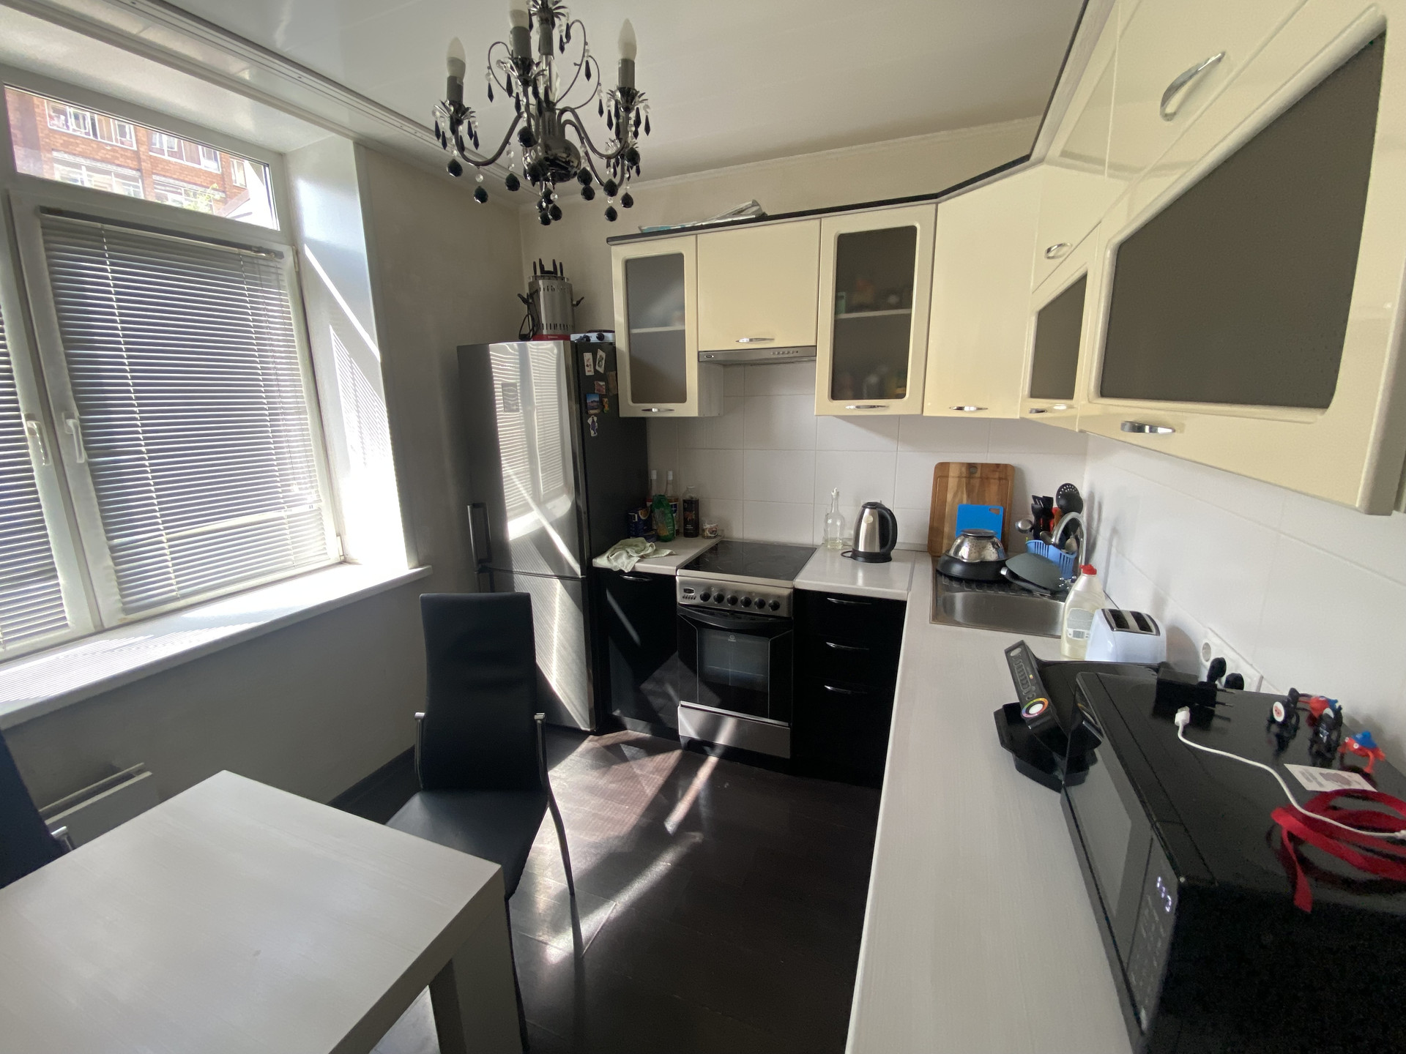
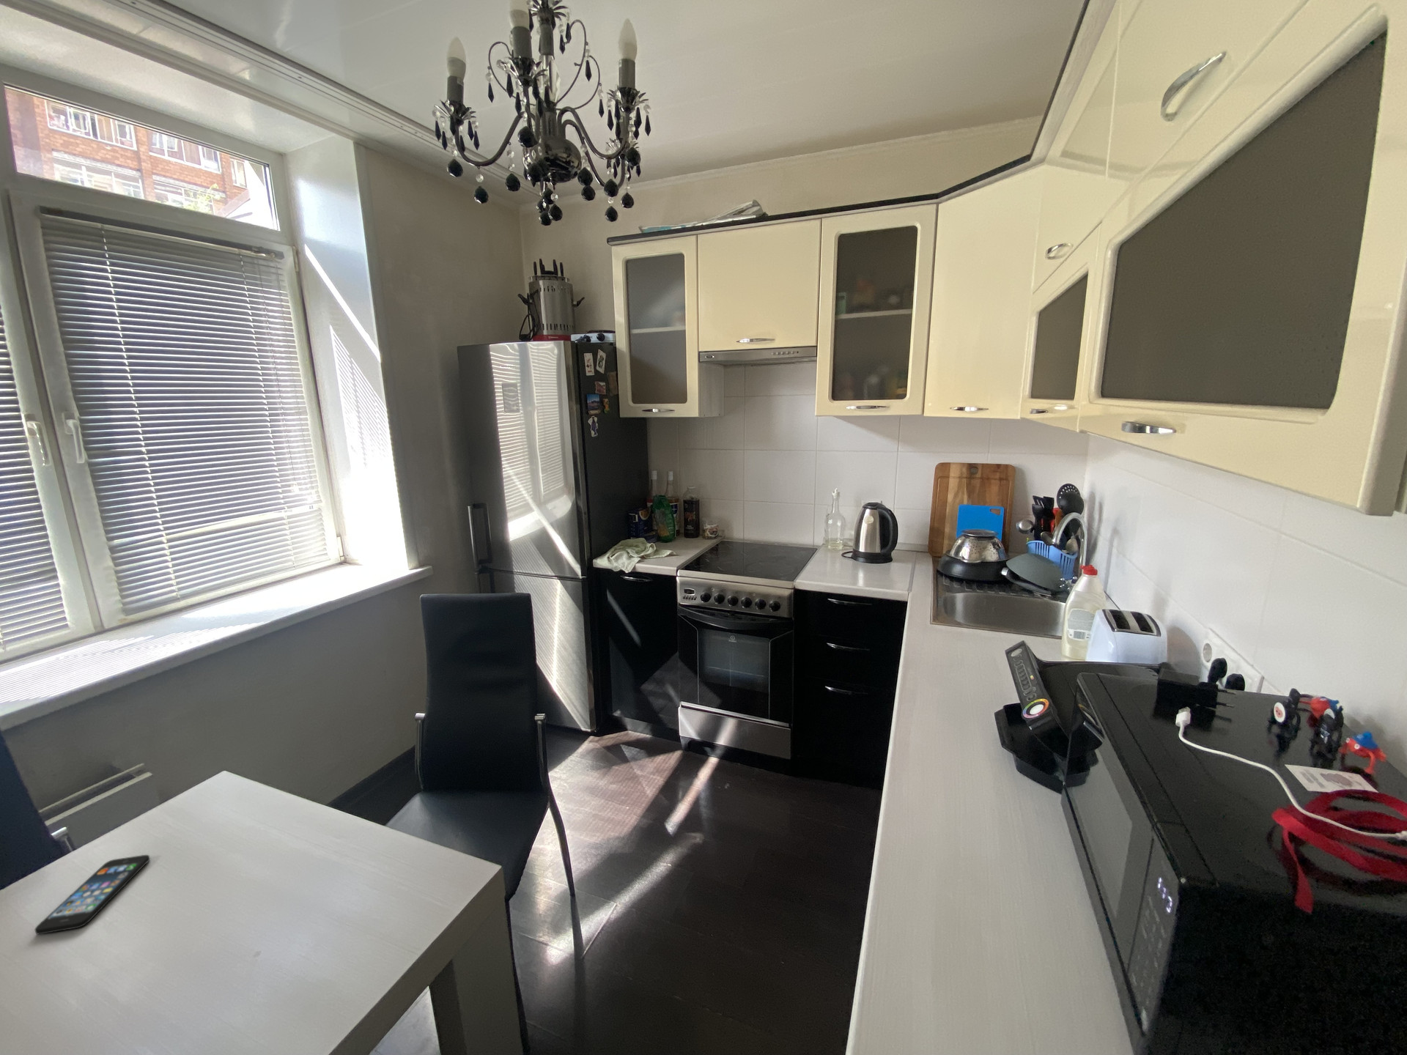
+ smartphone [33,854,151,935]
